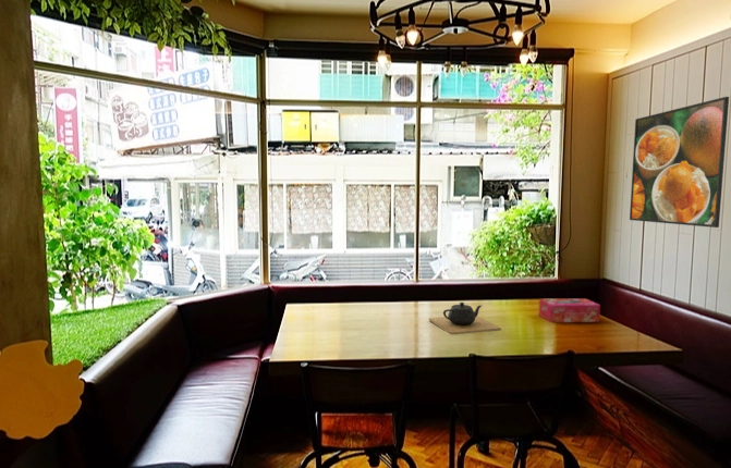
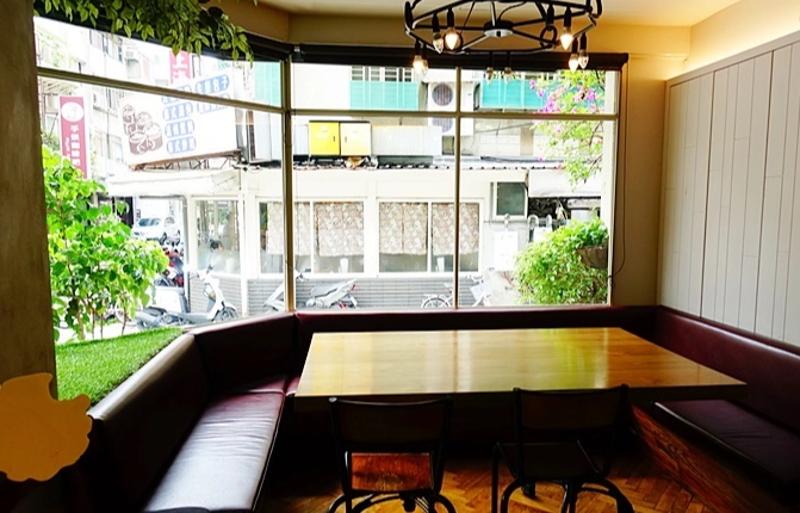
- tissue box [537,298,601,323]
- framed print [629,96,730,229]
- teapot [428,301,502,335]
